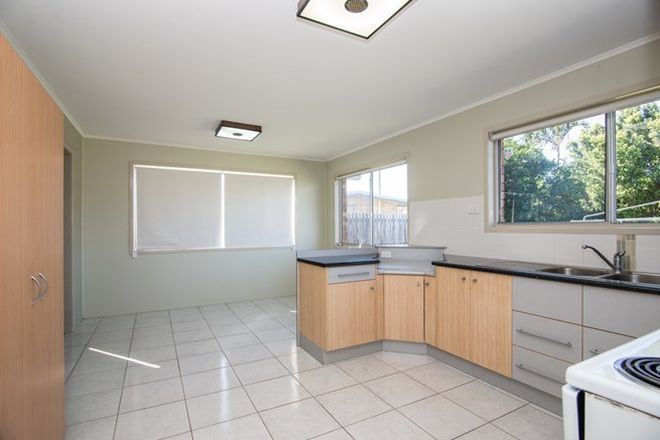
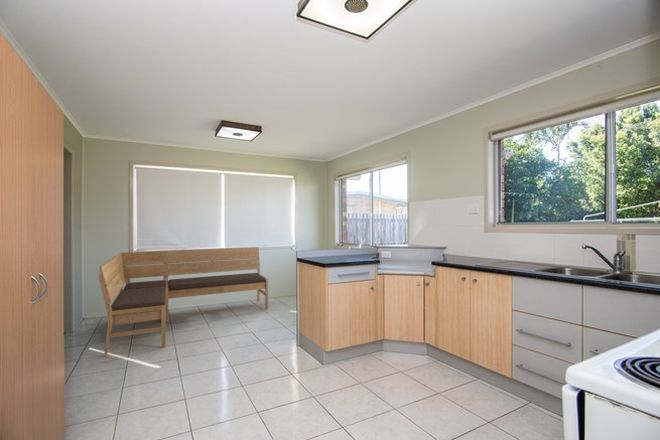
+ bench [98,246,269,358]
